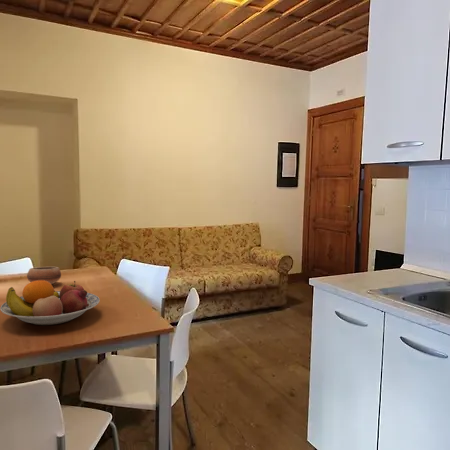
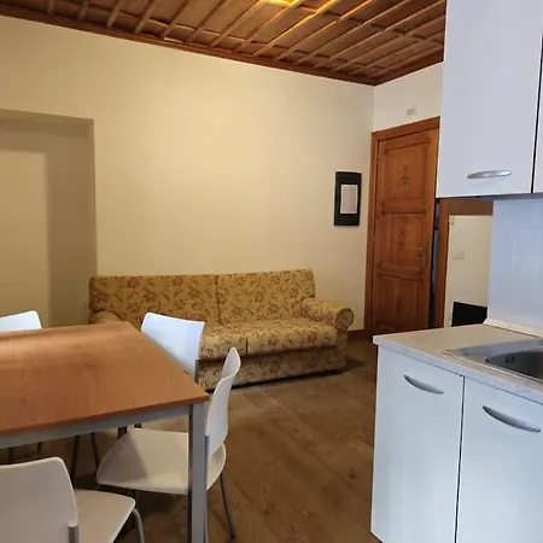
- fruit bowl [0,280,101,326]
- bowl [26,266,62,285]
